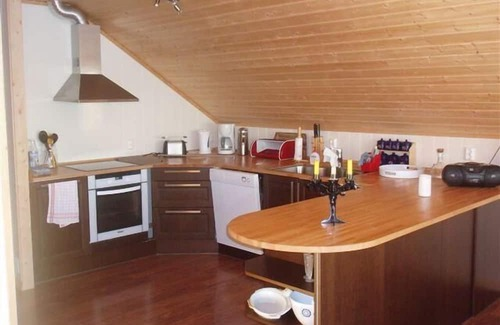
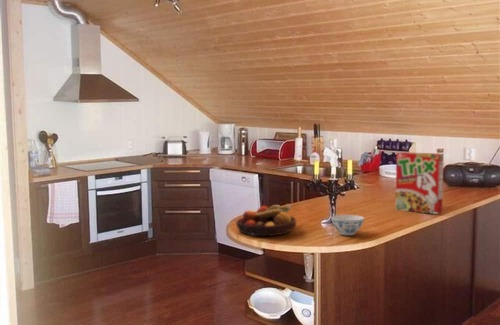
+ chinaware [330,214,365,236]
+ fruit bowl [235,203,298,237]
+ cereal box [394,151,445,215]
